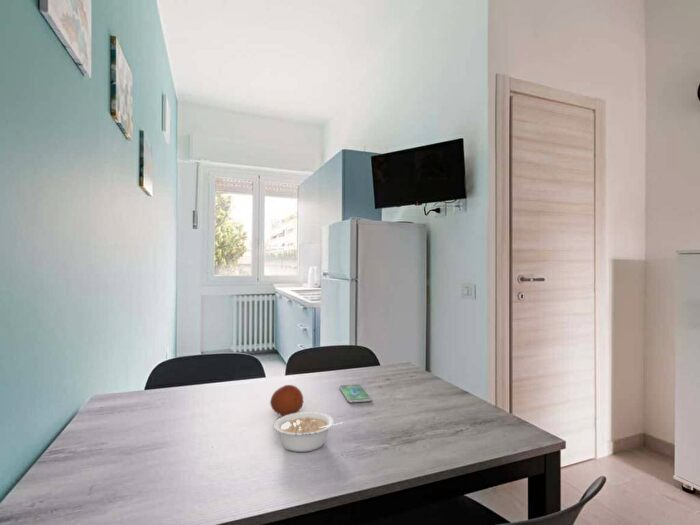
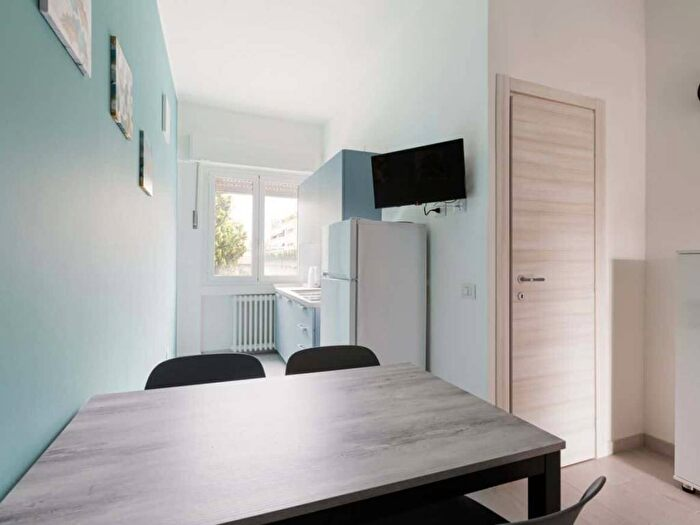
- fruit [269,384,304,417]
- smartphone [338,383,372,403]
- legume [273,411,345,453]
